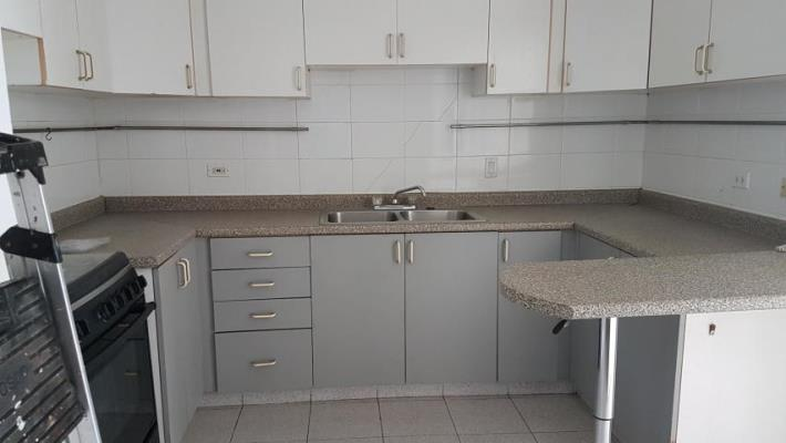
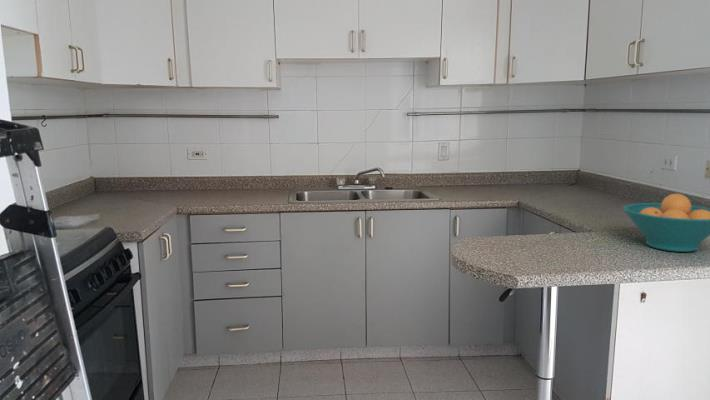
+ fruit bowl [622,193,710,253]
